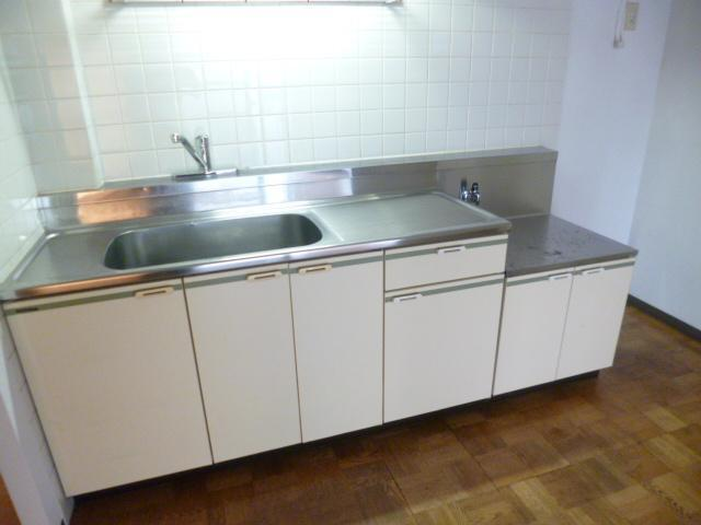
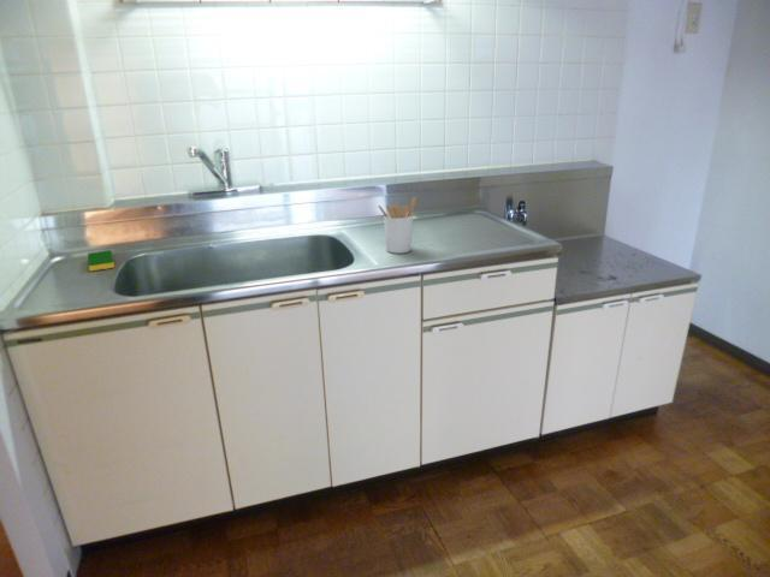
+ utensil holder [377,196,417,255]
+ dish sponge [87,249,116,273]
